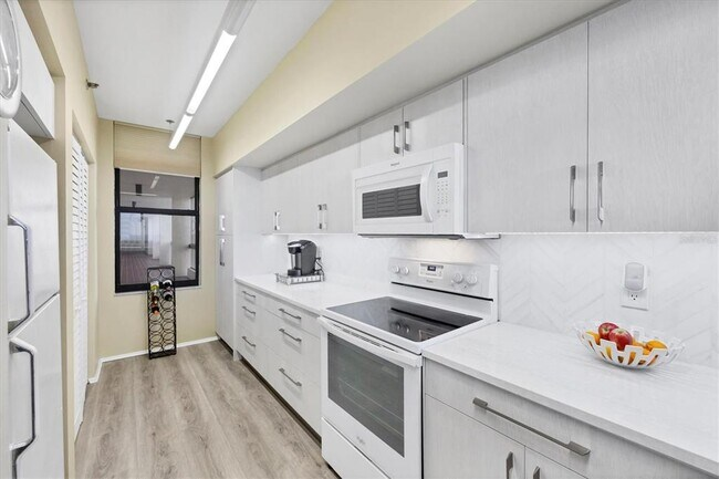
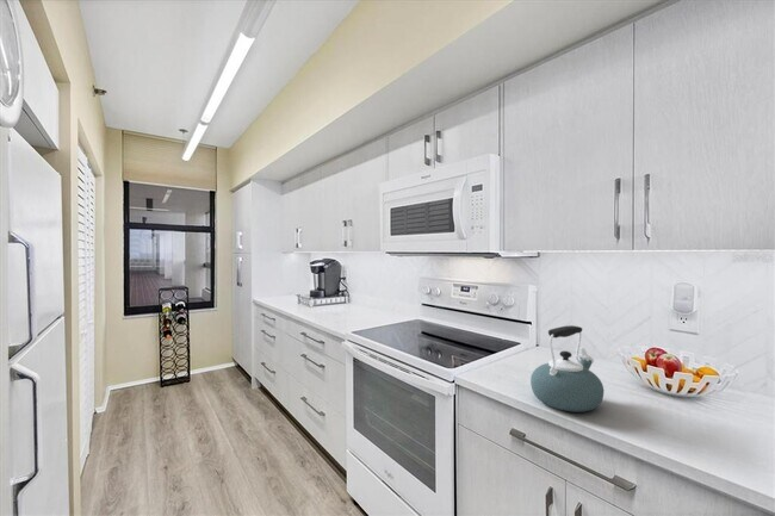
+ kettle [529,324,604,414]
